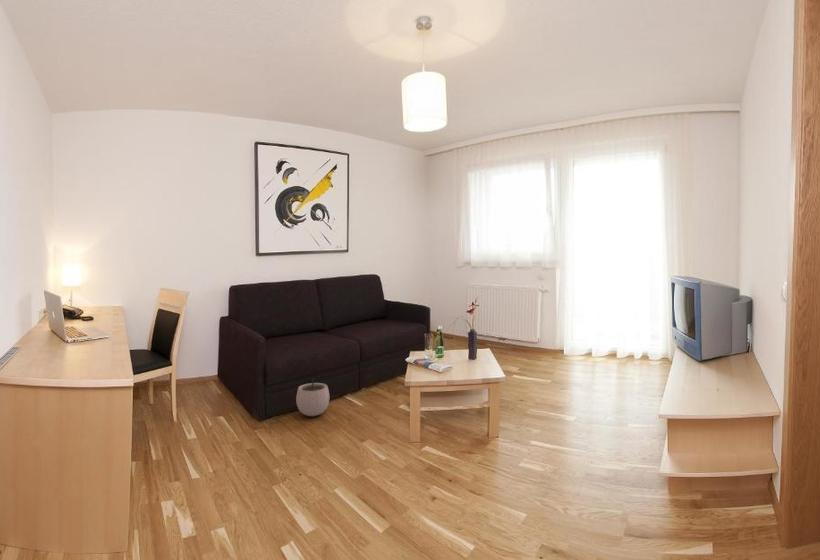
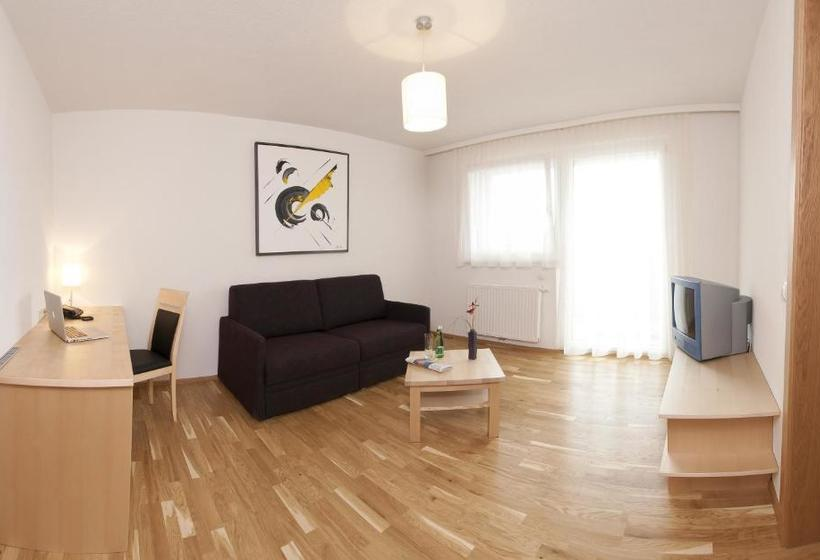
- plant pot [295,374,330,417]
